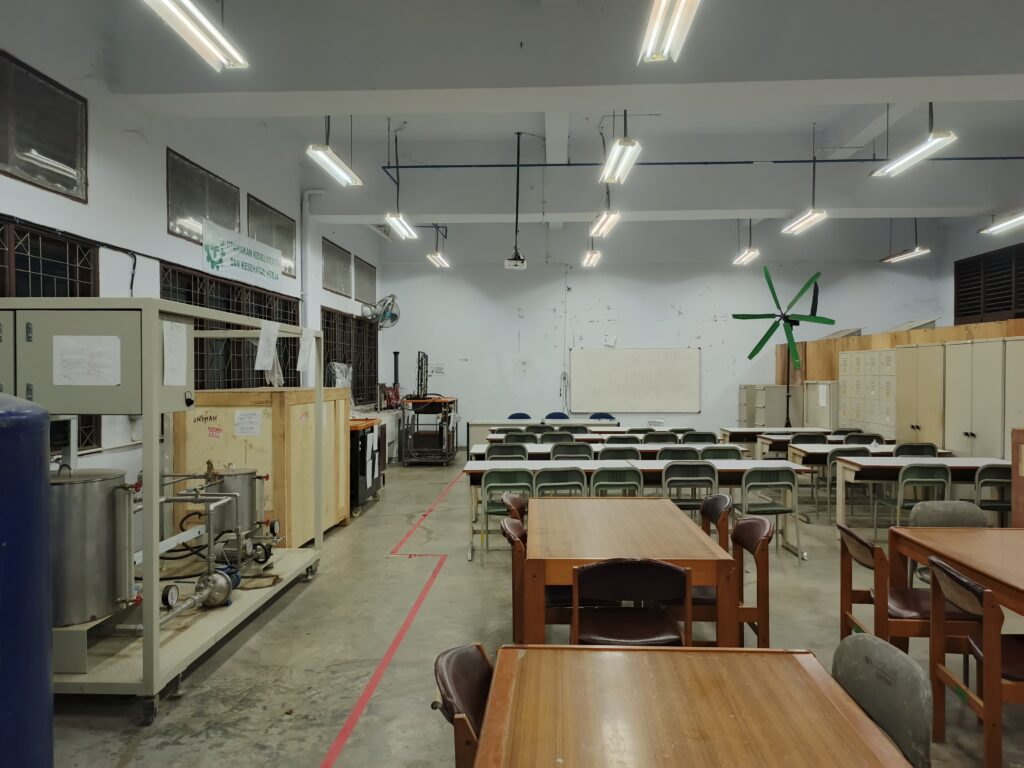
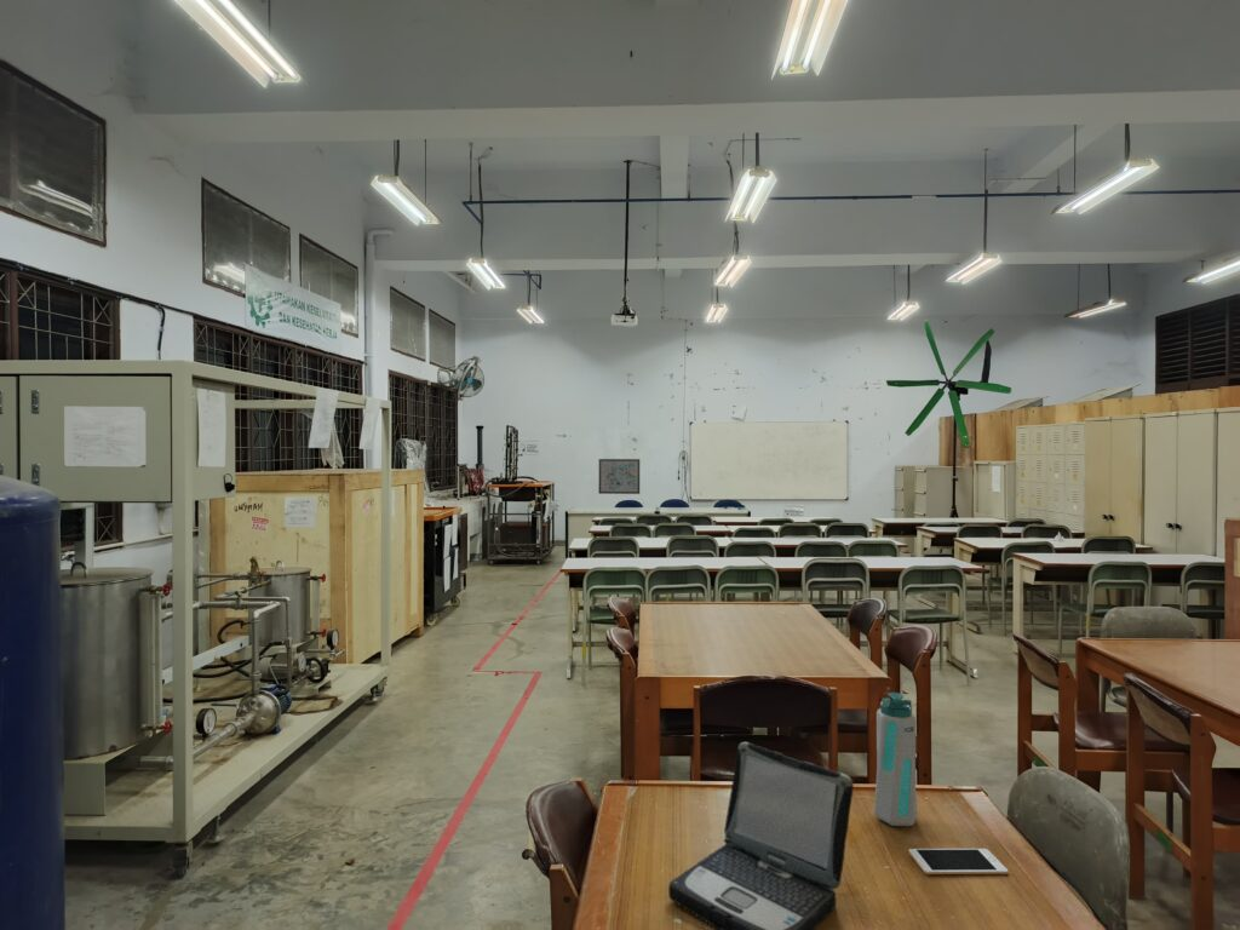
+ water bottle [873,691,918,827]
+ cell phone [908,848,1010,876]
+ laptop [667,741,855,930]
+ wall art [597,458,641,495]
